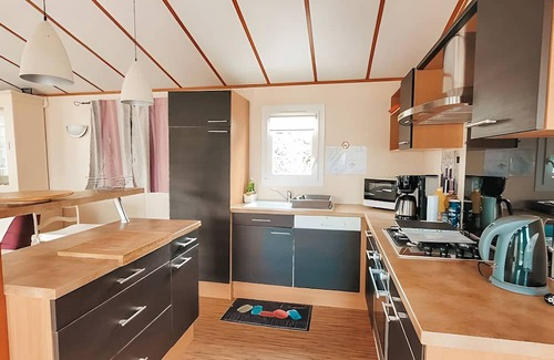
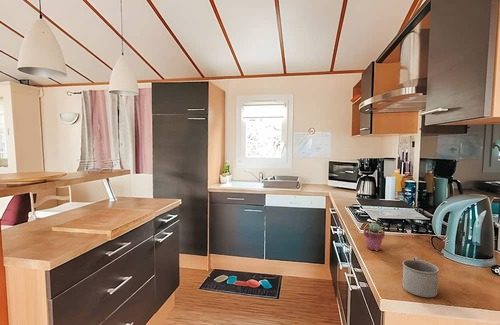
+ potted succulent [363,223,386,252]
+ mug [402,256,440,298]
